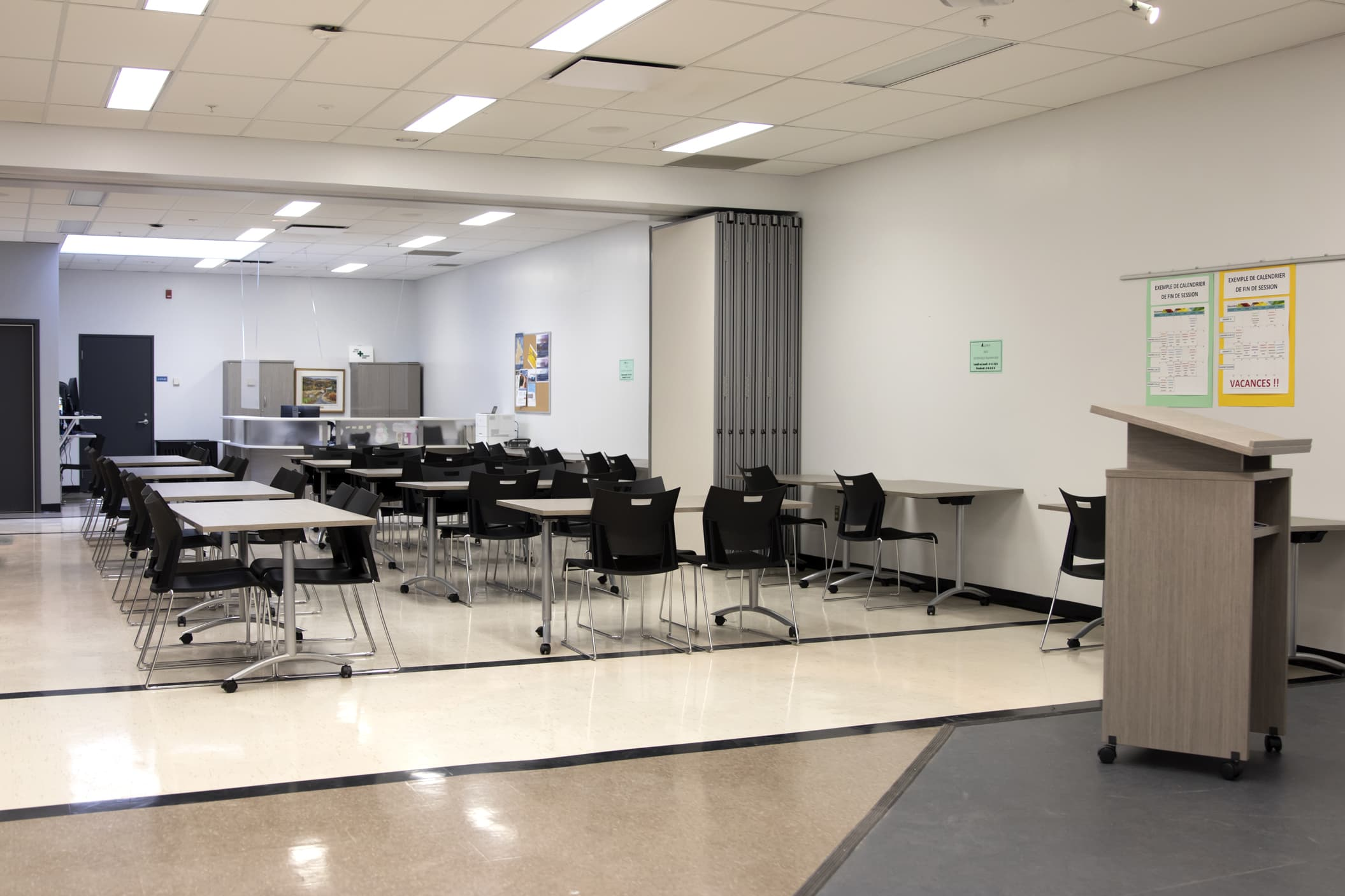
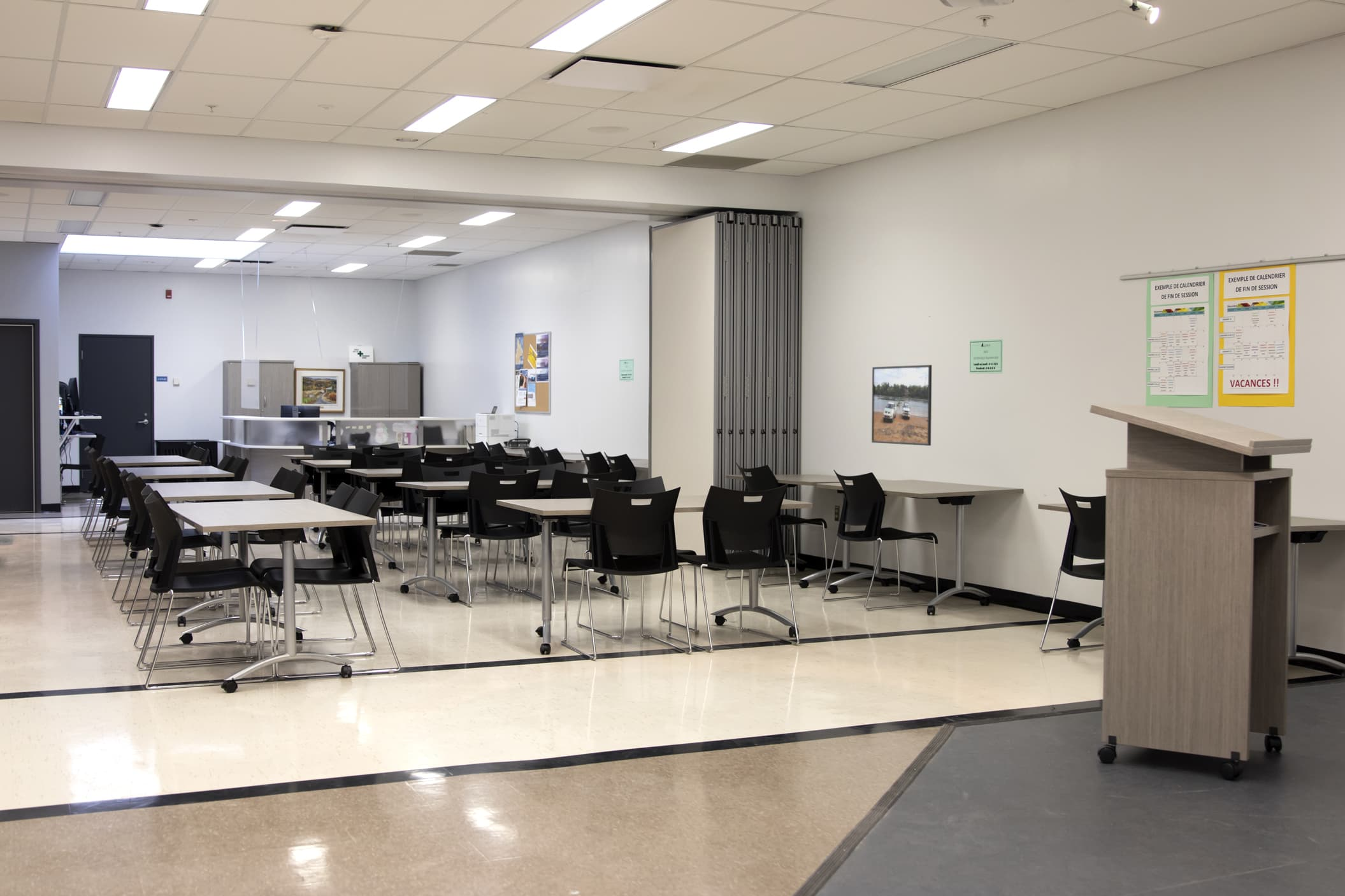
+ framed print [871,364,933,446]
